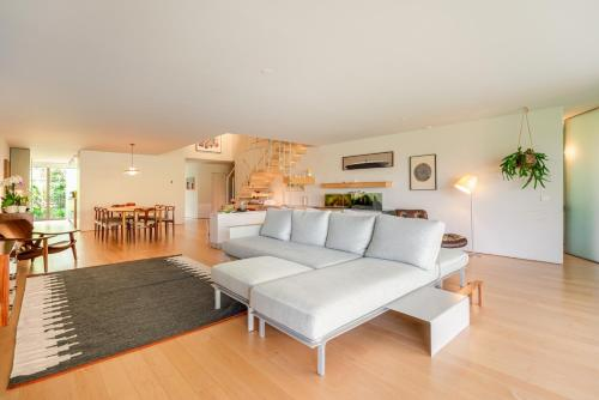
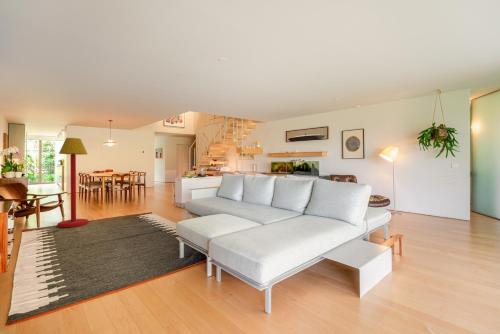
+ floor lamp [56,137,90,228]
